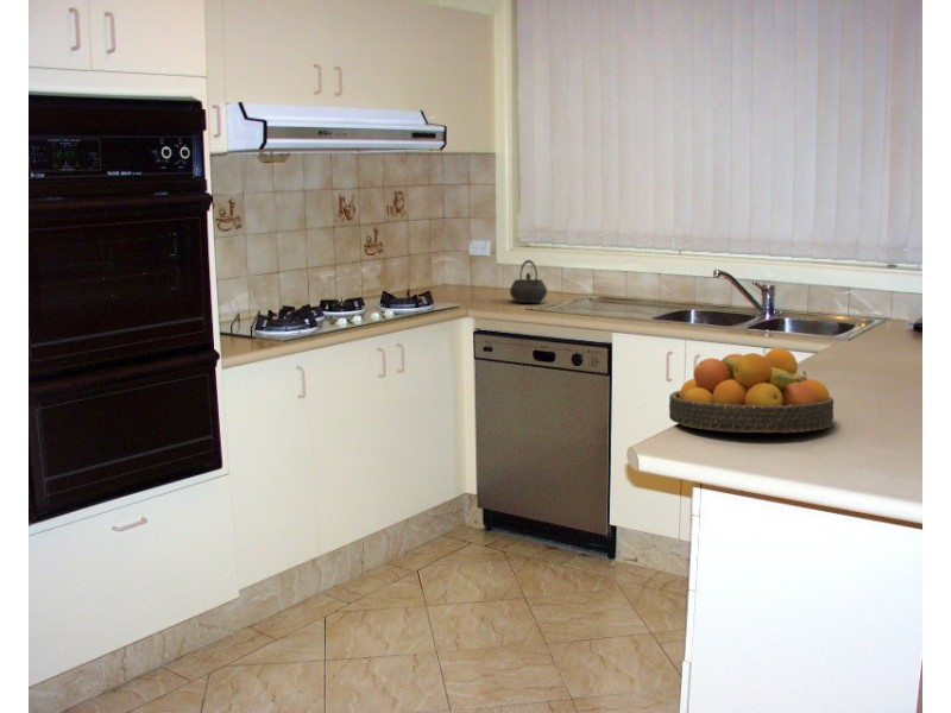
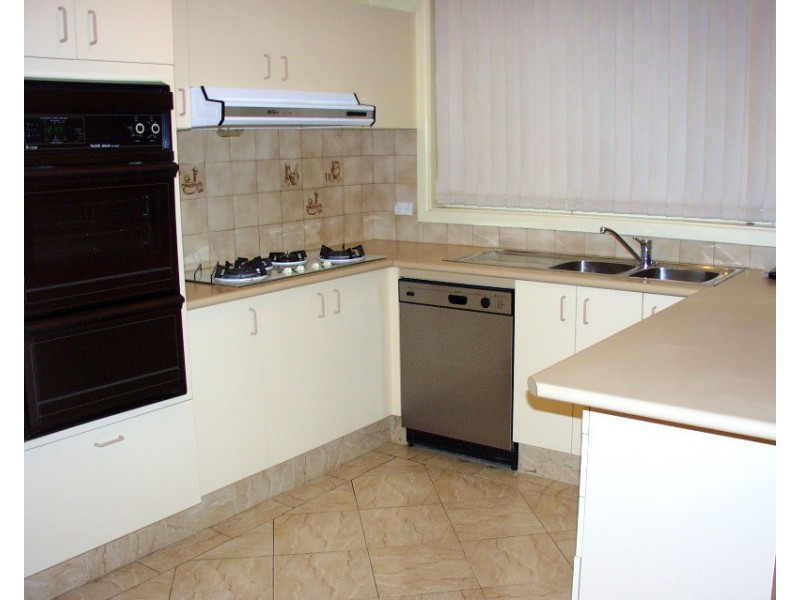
- fruit bowl [668,347,835,434]
- kettle [509,259,548,304]
